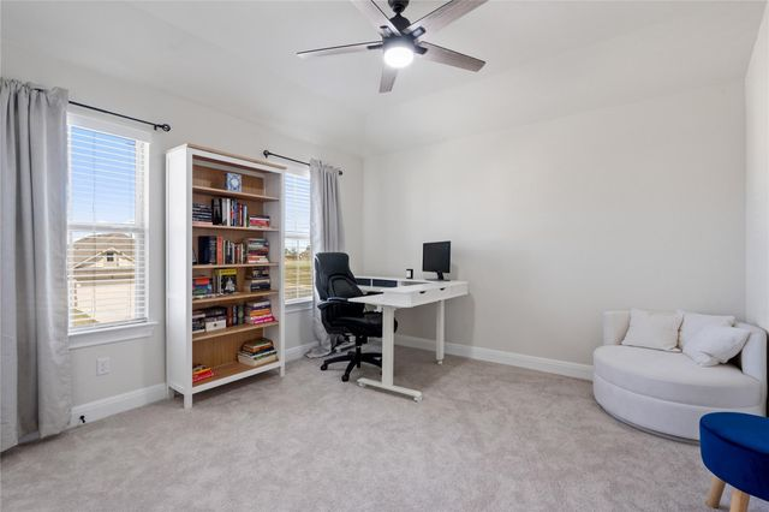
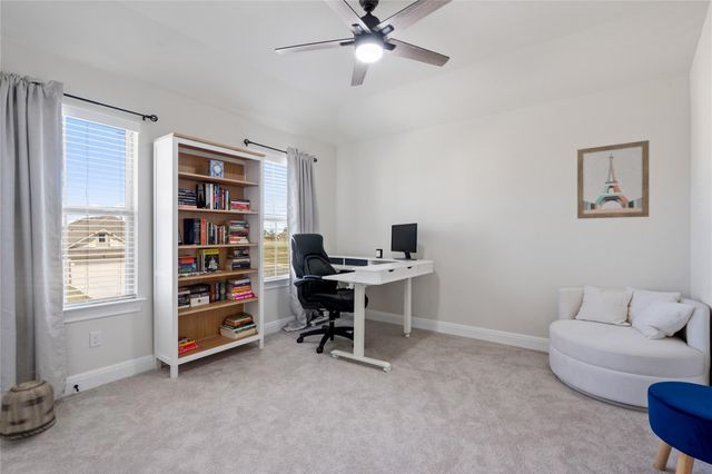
+ basket [0,371,58,441]
+ wall art [576,139,650,220]
